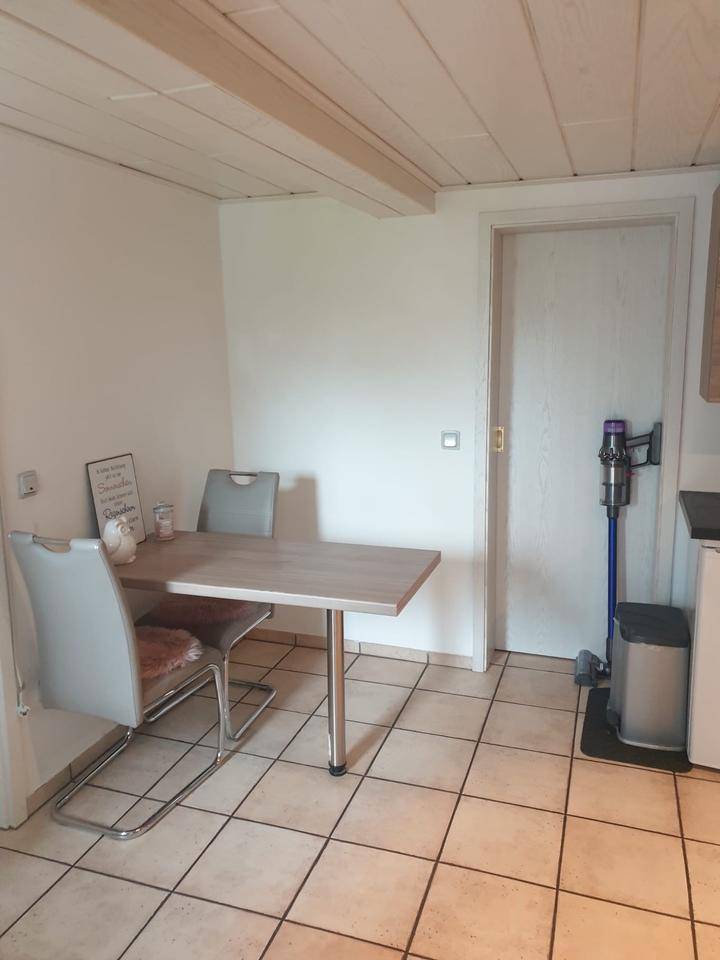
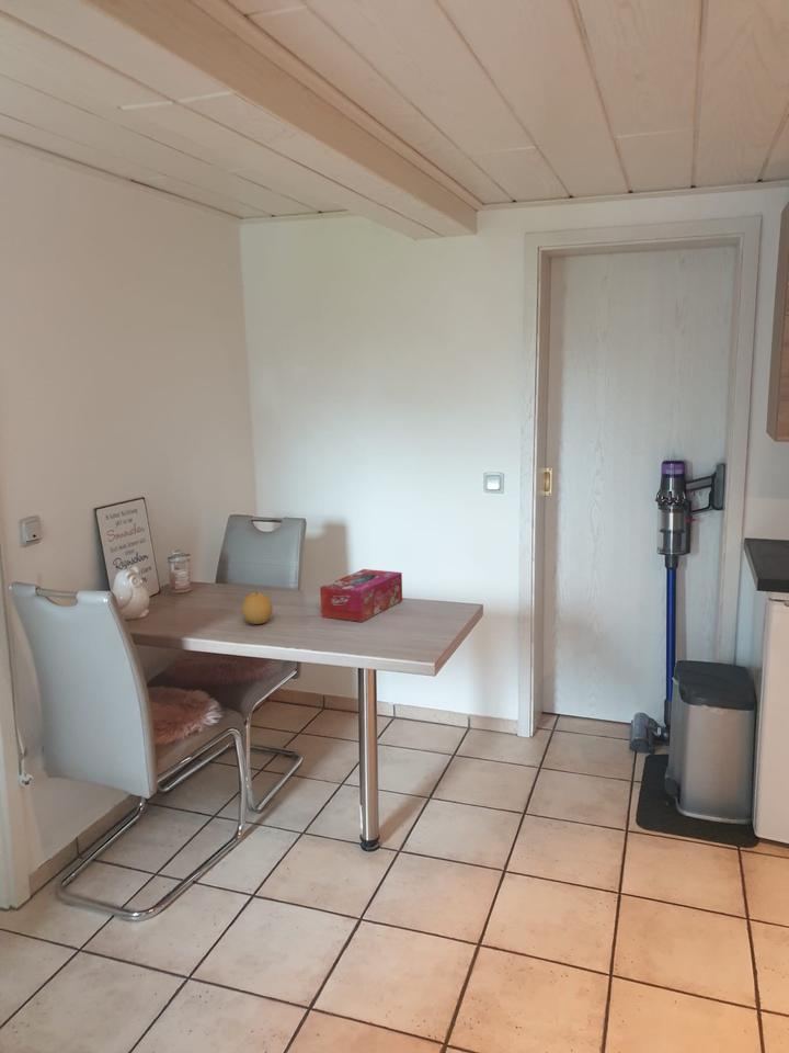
+ fruit [241,591,274,625]
+ tissue box [319,568,403,623]
